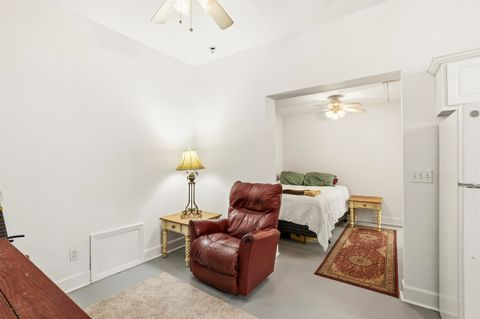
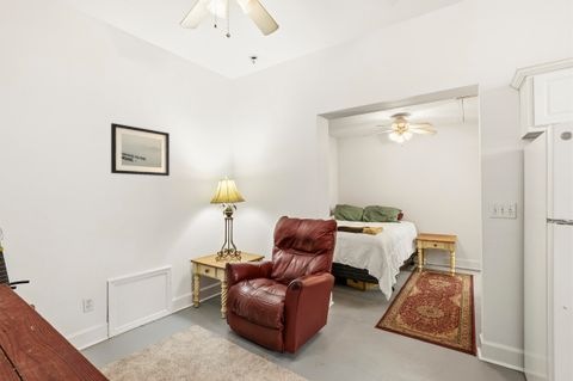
+ wall art [110,122,171,177]
